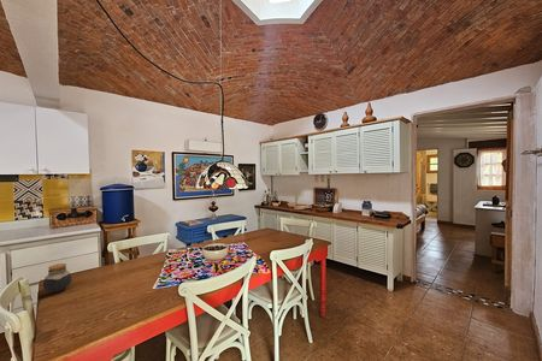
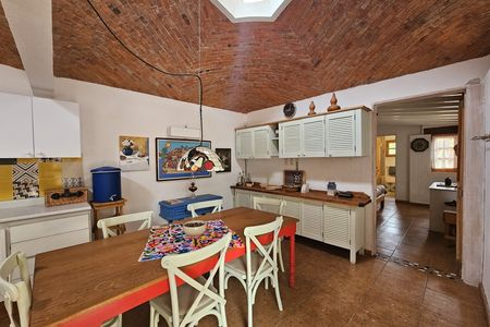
- jar [42,262,73,294]
